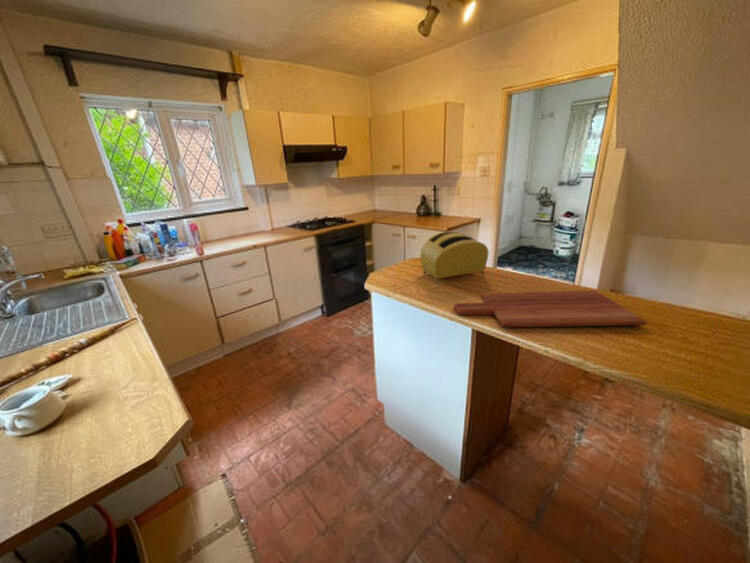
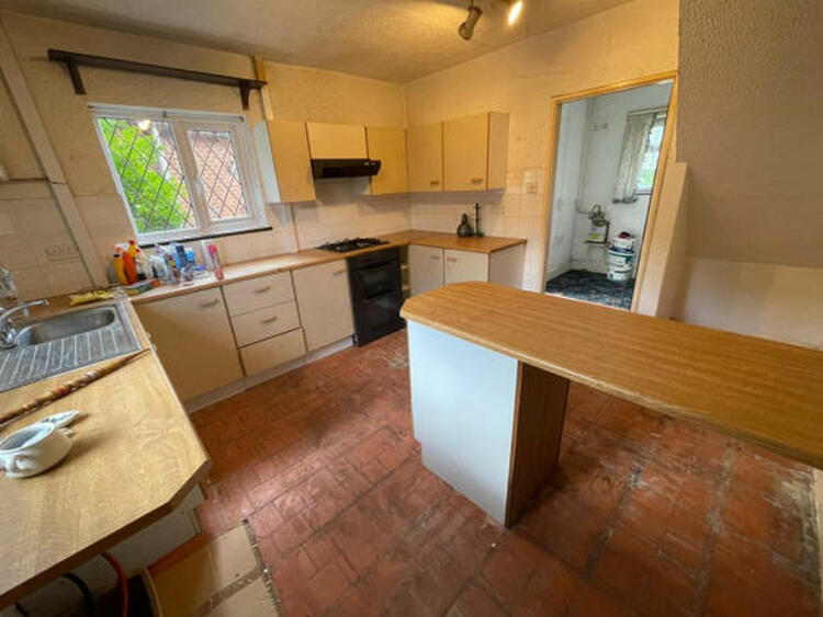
- toaster [420,231,490,285]
- cutting board [452,289,647,328]
